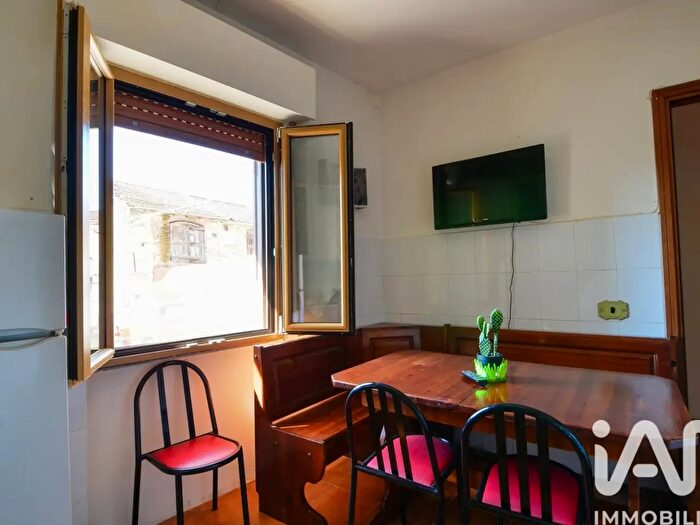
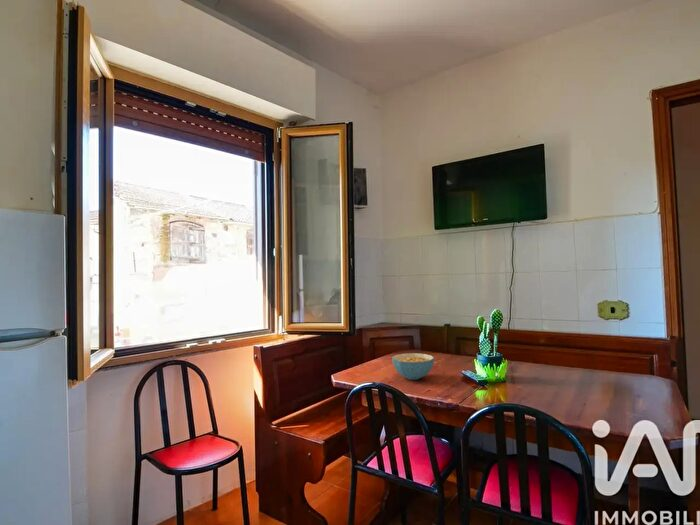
+ cereal bowl [391,352,435,381]
